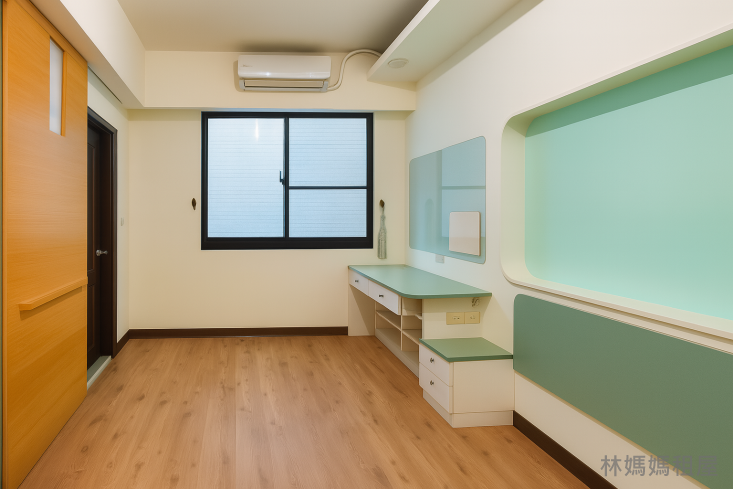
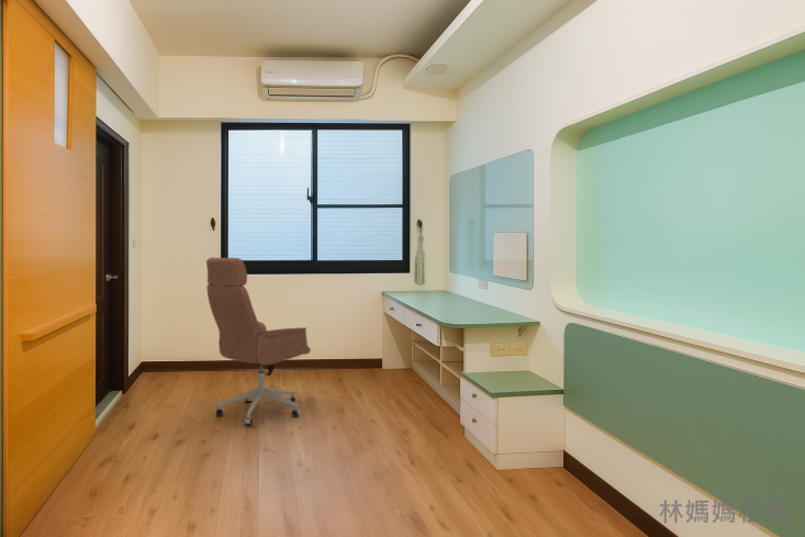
+ office chair [205,257,312,426]
